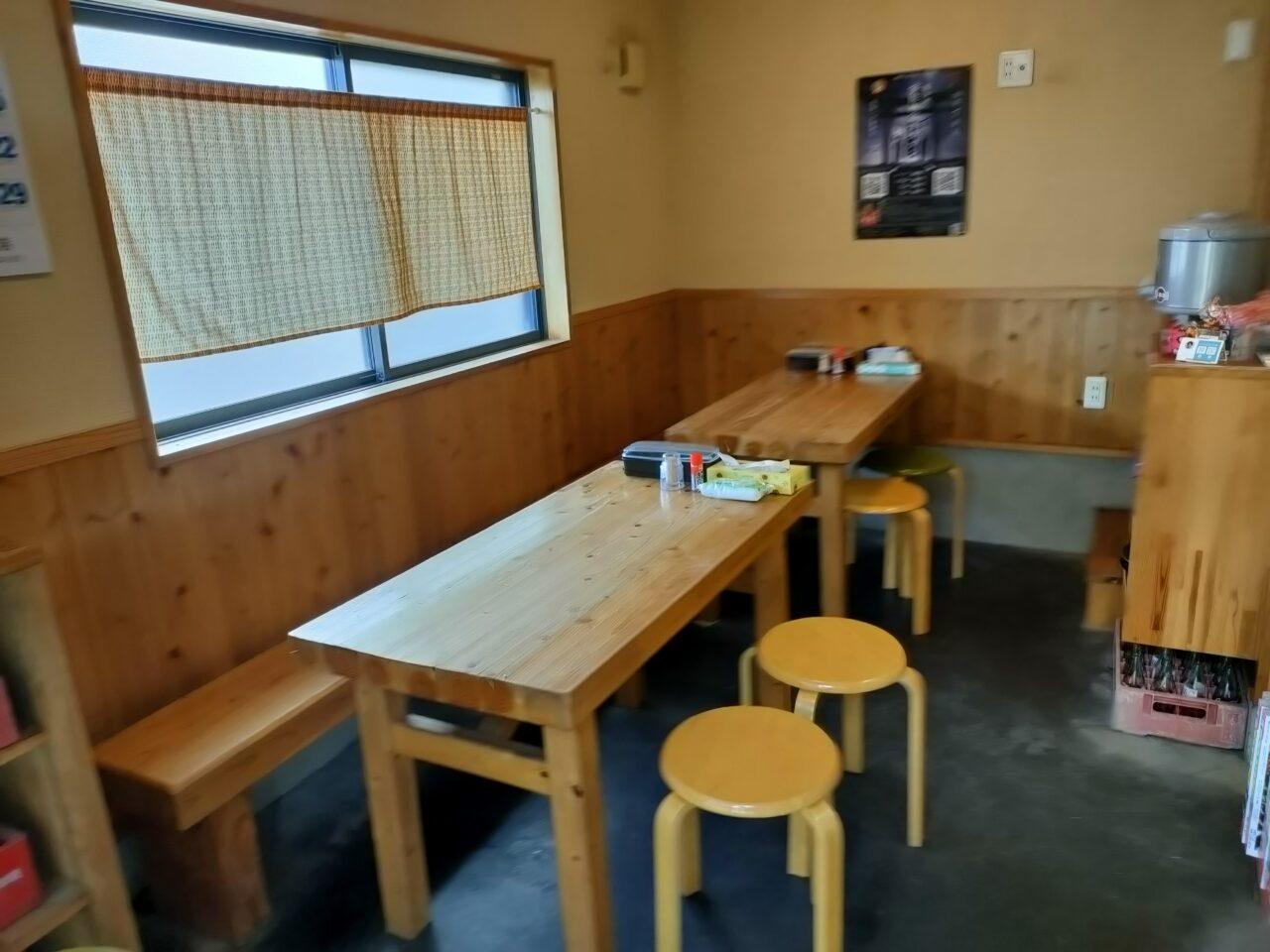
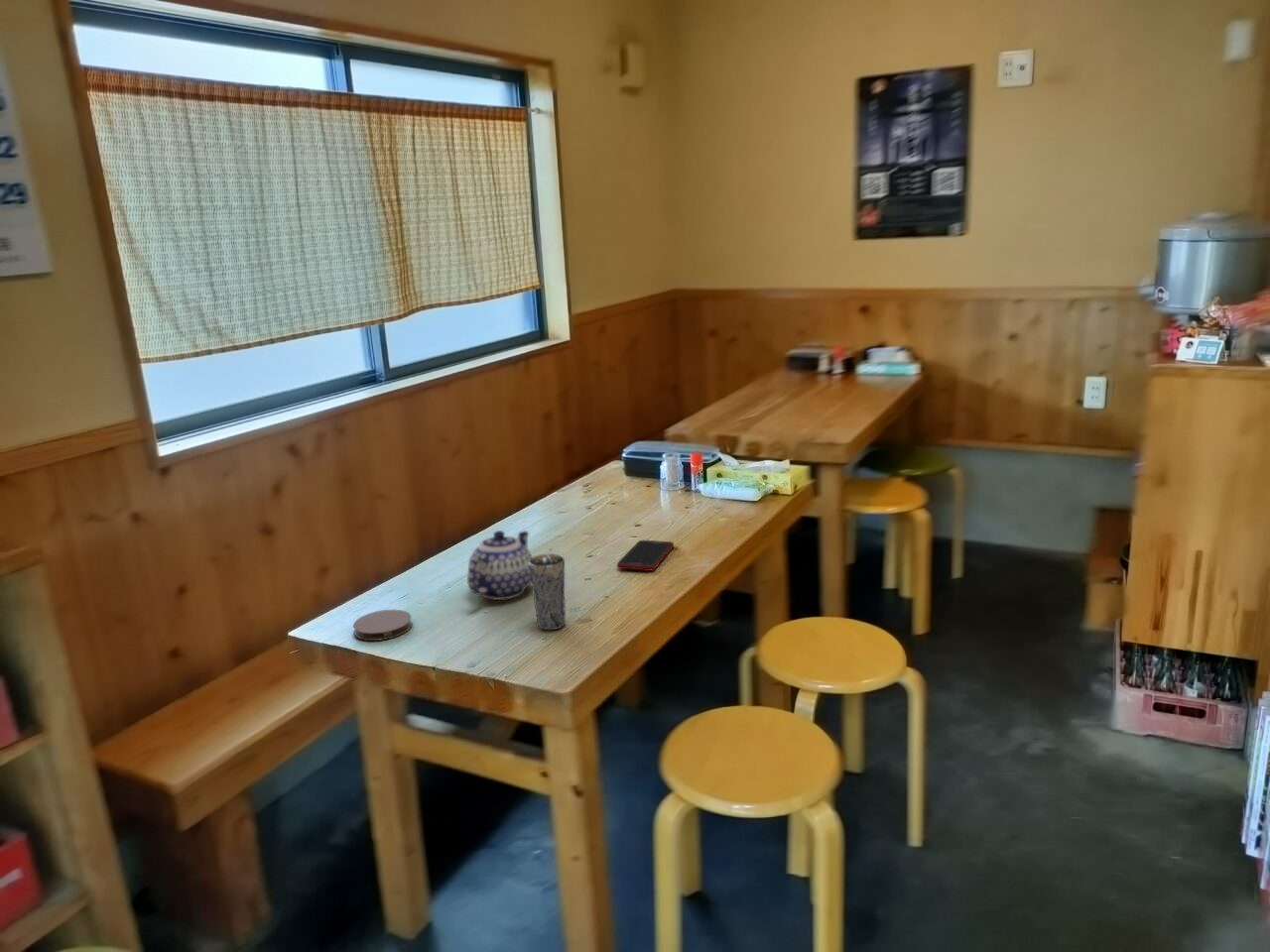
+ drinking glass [528,552,567,631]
+ teapot [466,530,533,601]
+ coaster [352,609,413,642]
+ cell phone [616,539,675,572]
